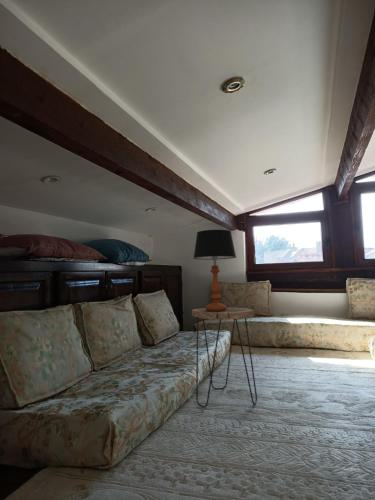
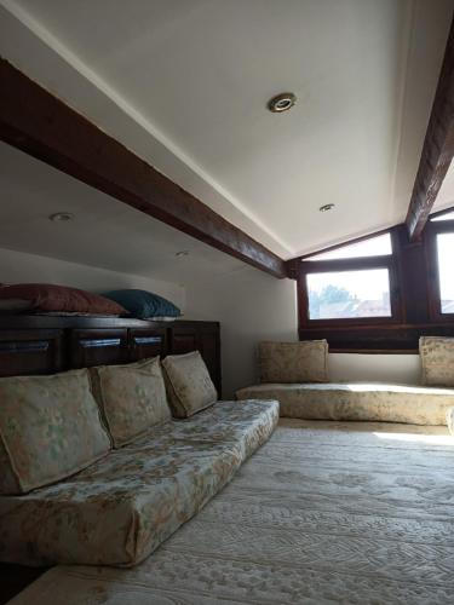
- side table [191,307,258,409]
- table lamp [193,229,237,311]
